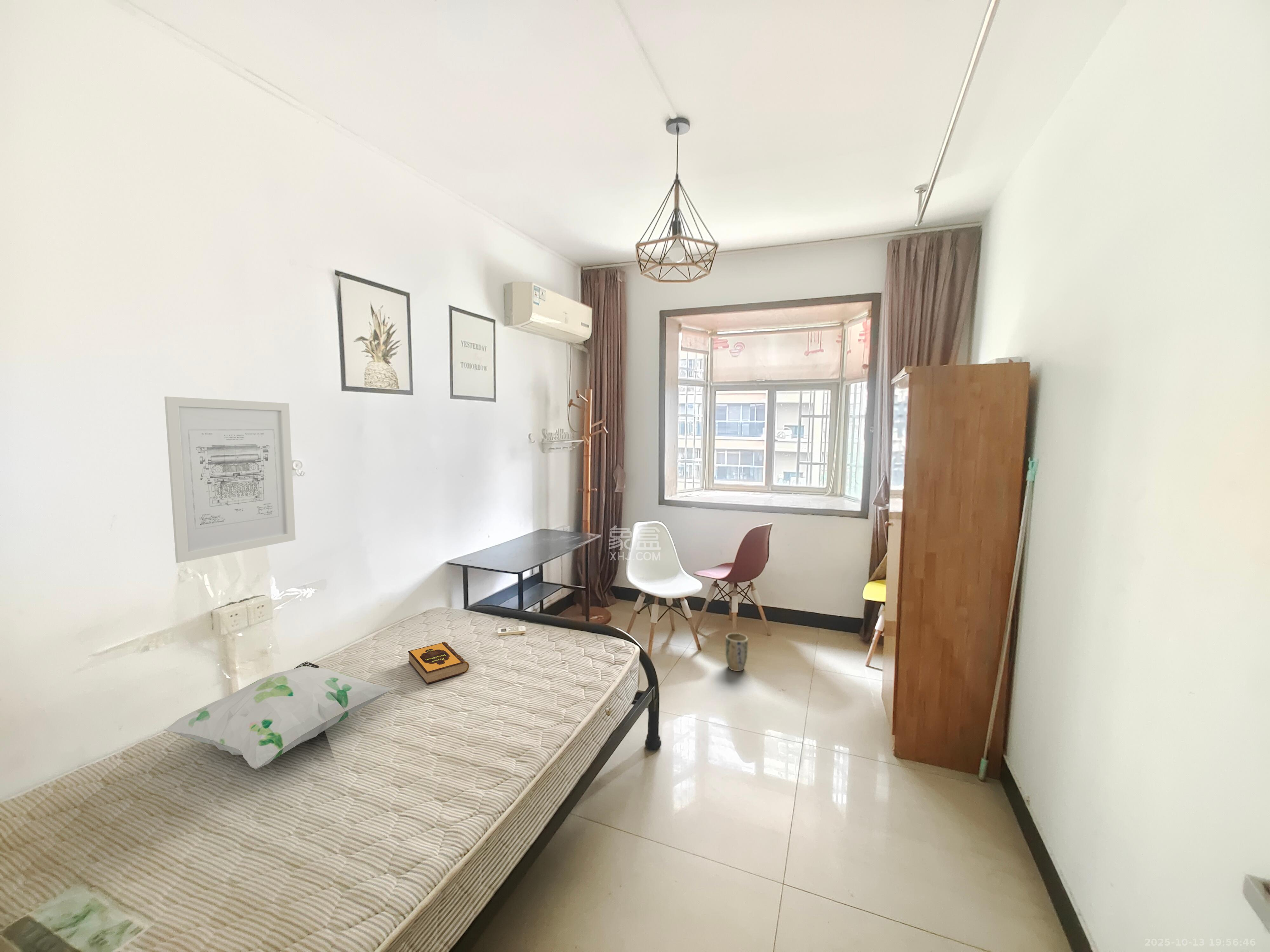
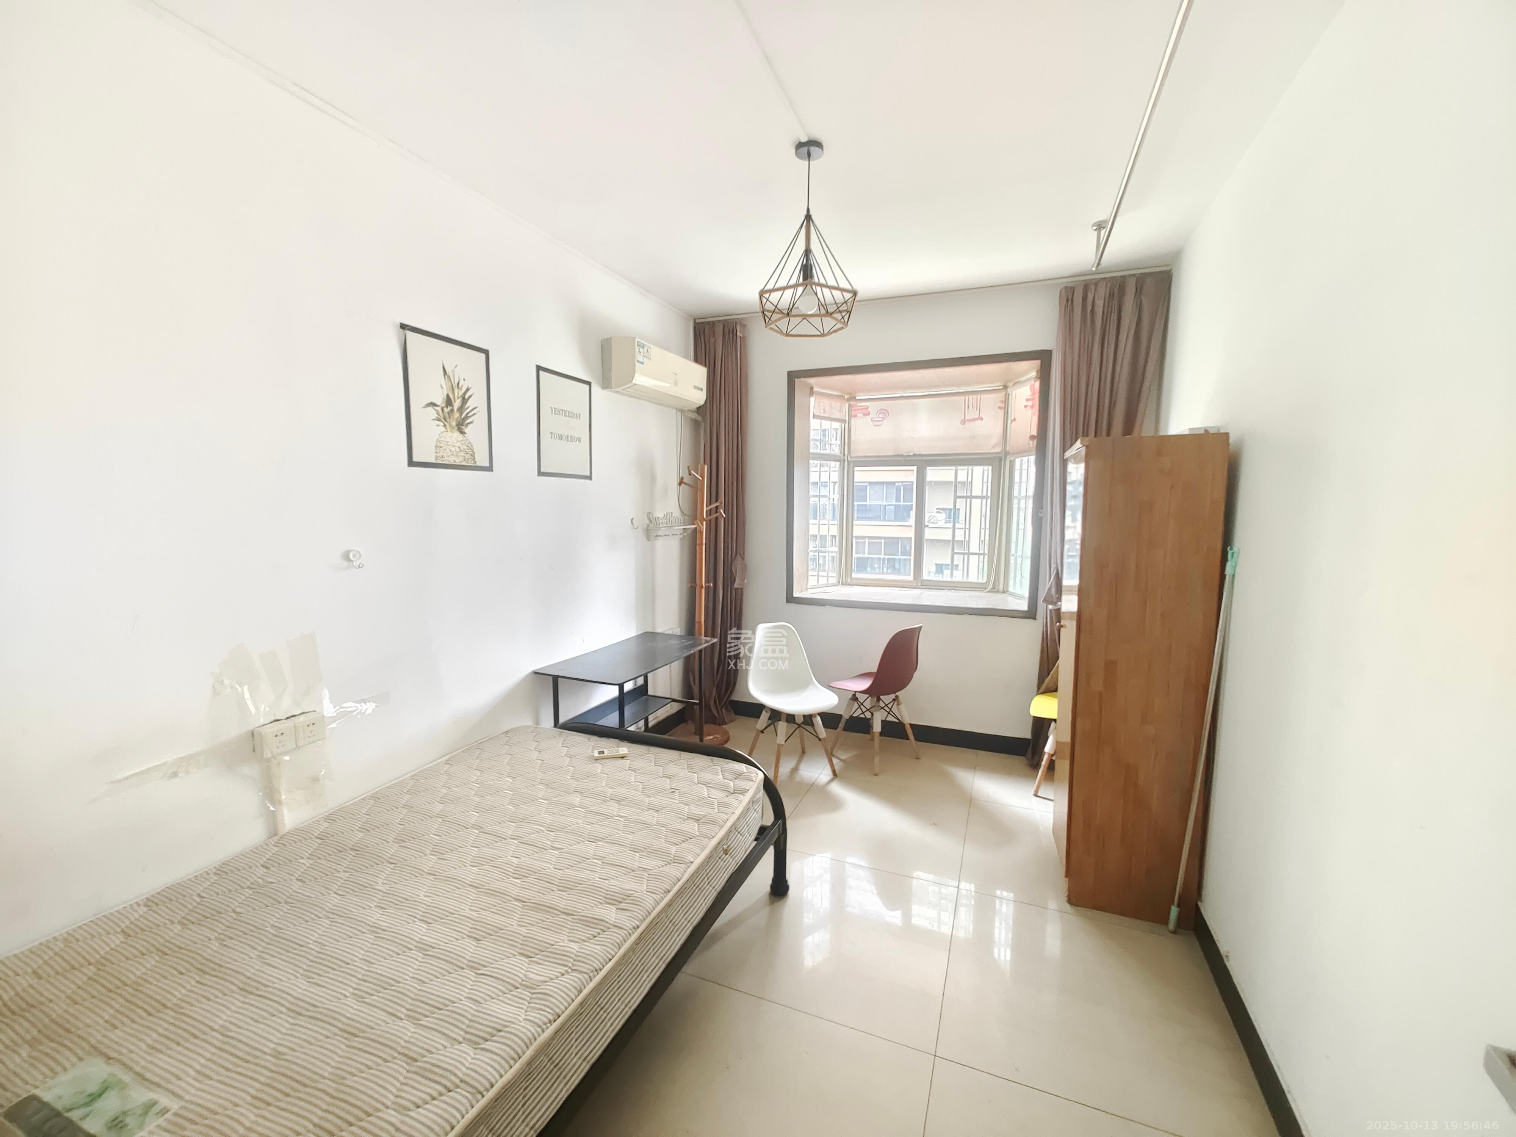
- wall art [164,396,296,563]
- plant pot [725,633,748,671]
- hardback book [408,642,469,684]
- decorative pillow [164,661,395,770]
